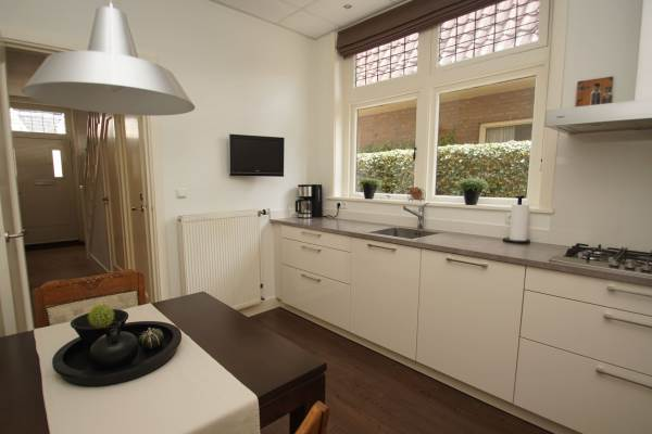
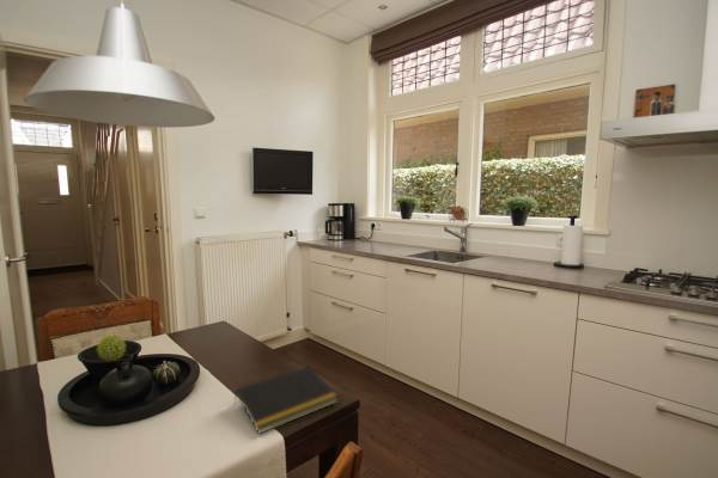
+ notepad [233,364,340,435]
